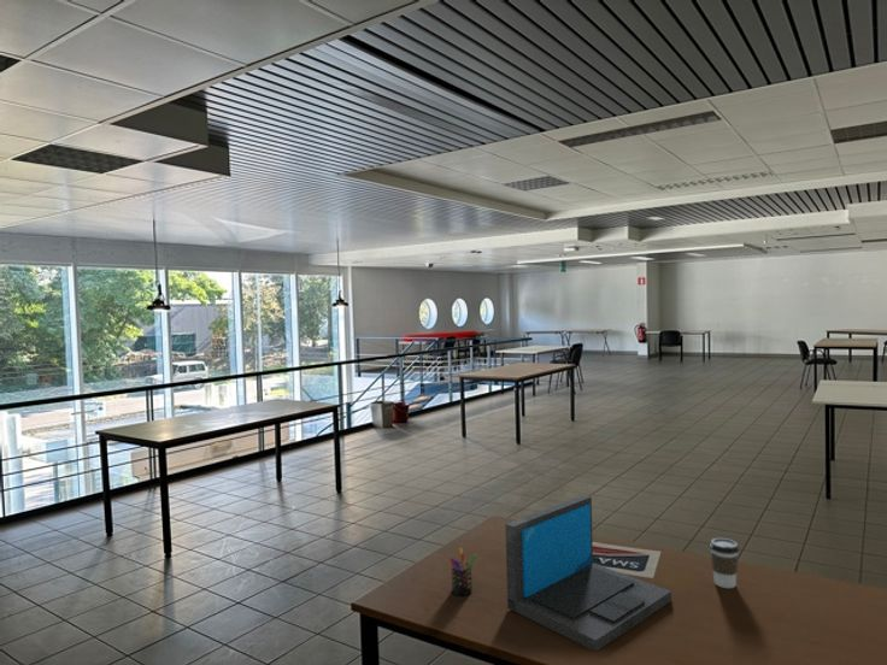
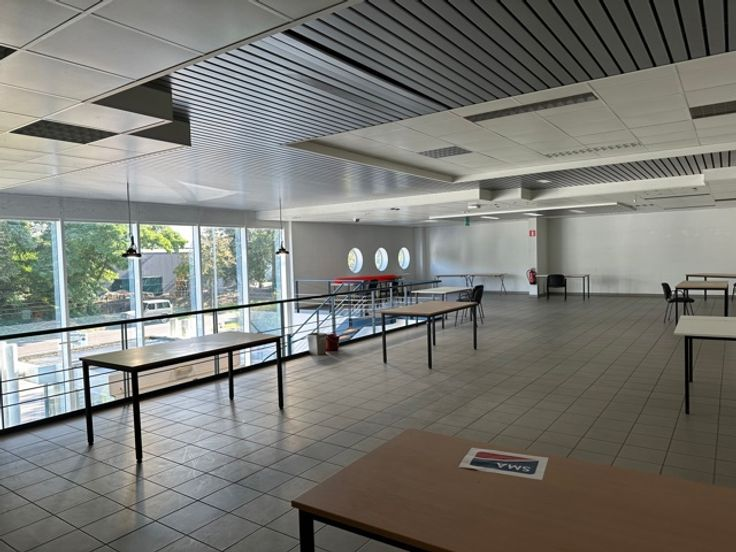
- coffee cup [709,537,740,589]
- laptop [505,494,672,653]
- pen holder [448,547,478,596]
